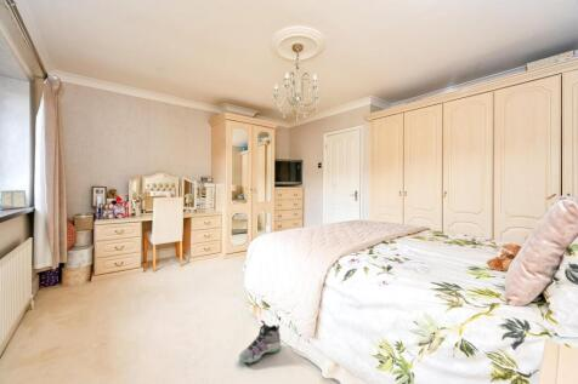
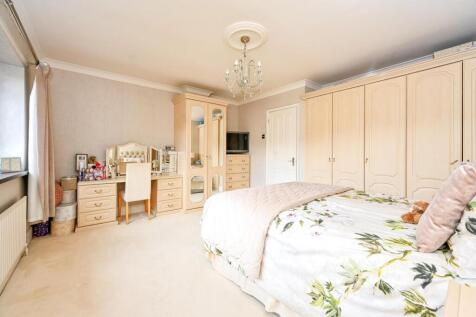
- sneaker [238,319,282,365]
